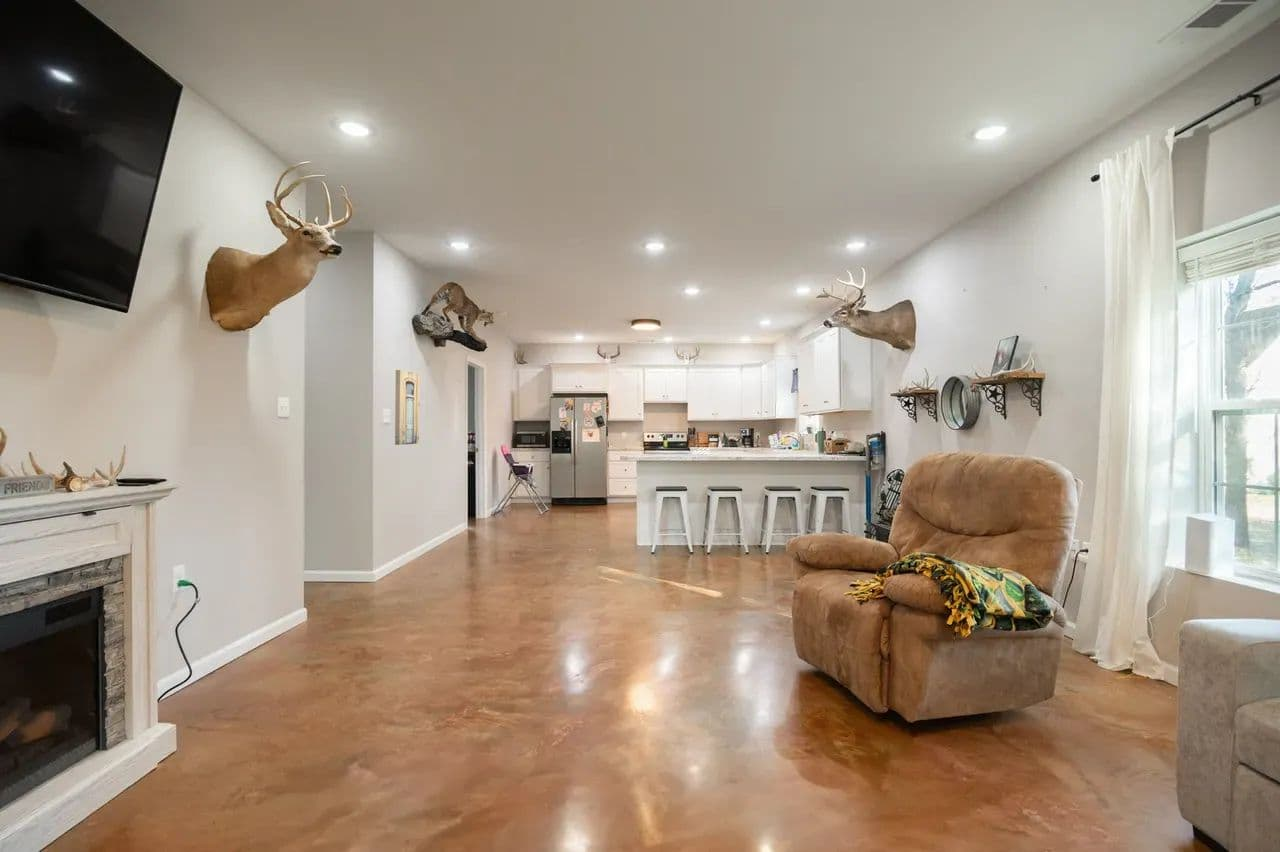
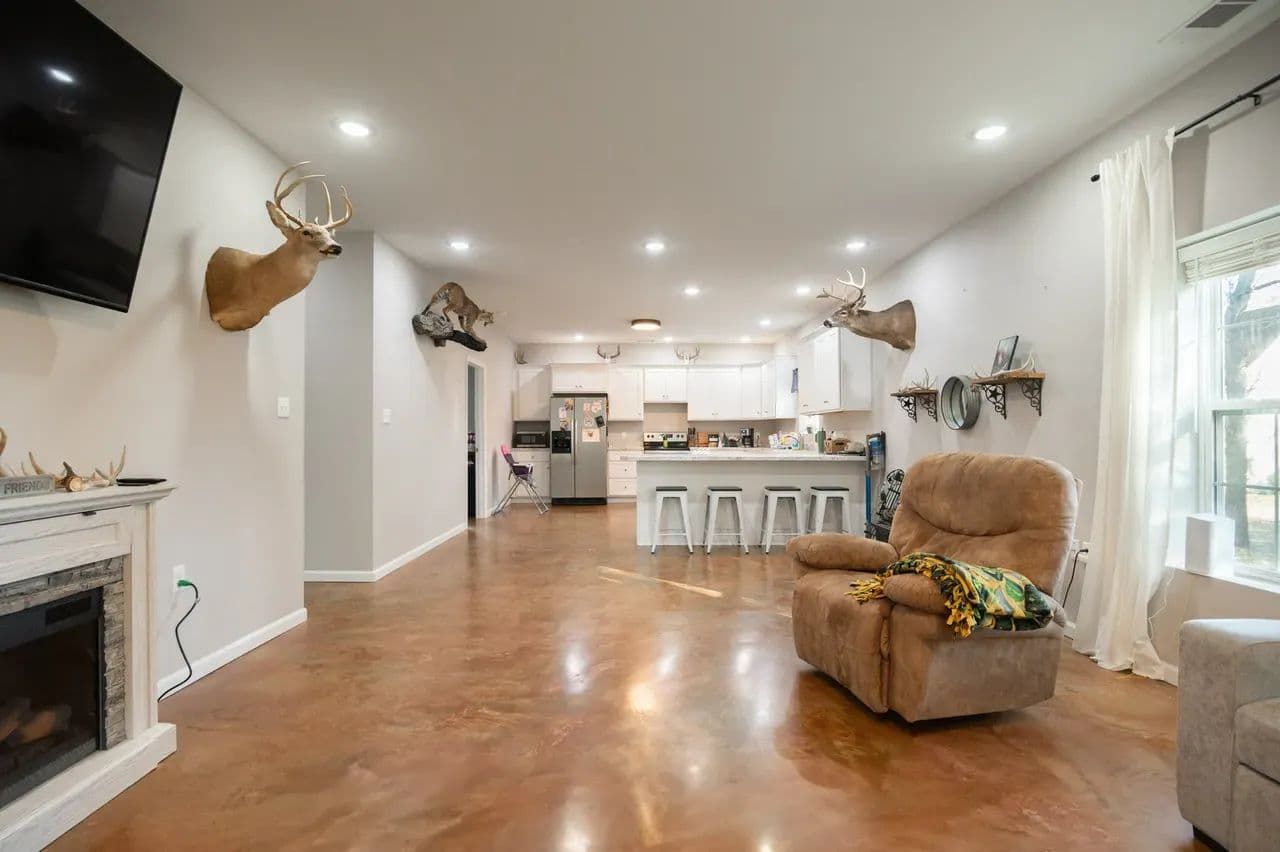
- wall art [394,369,421,446]
